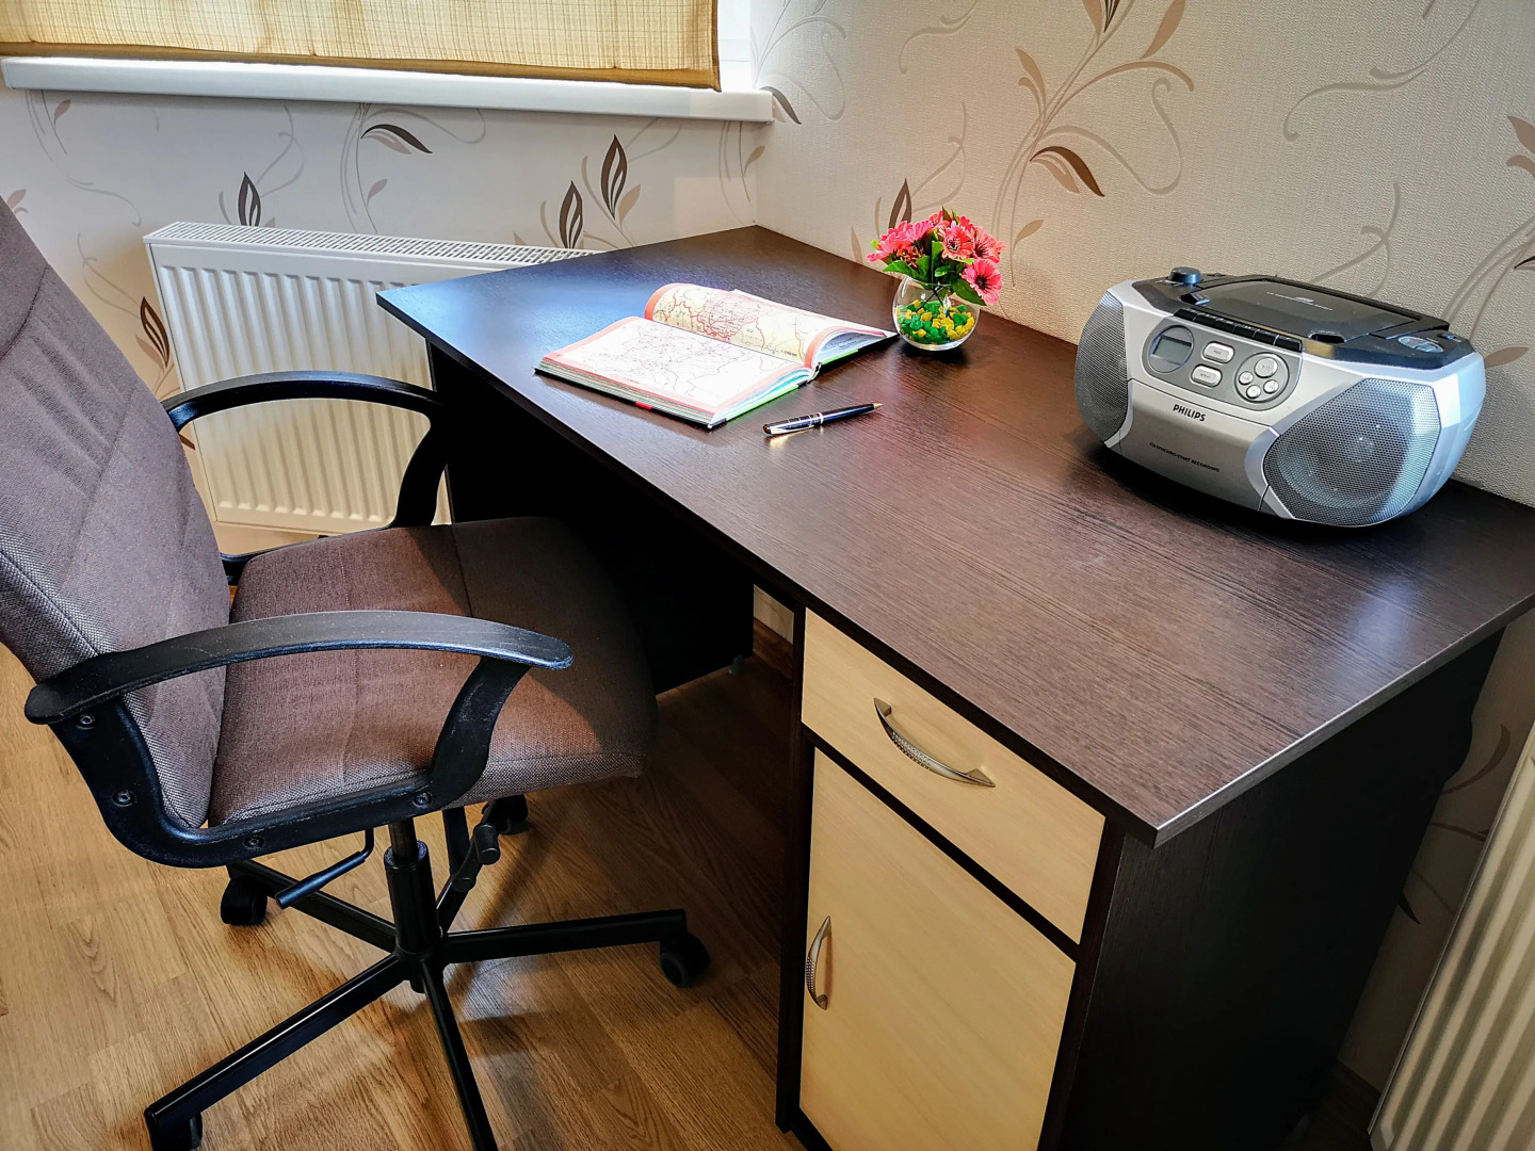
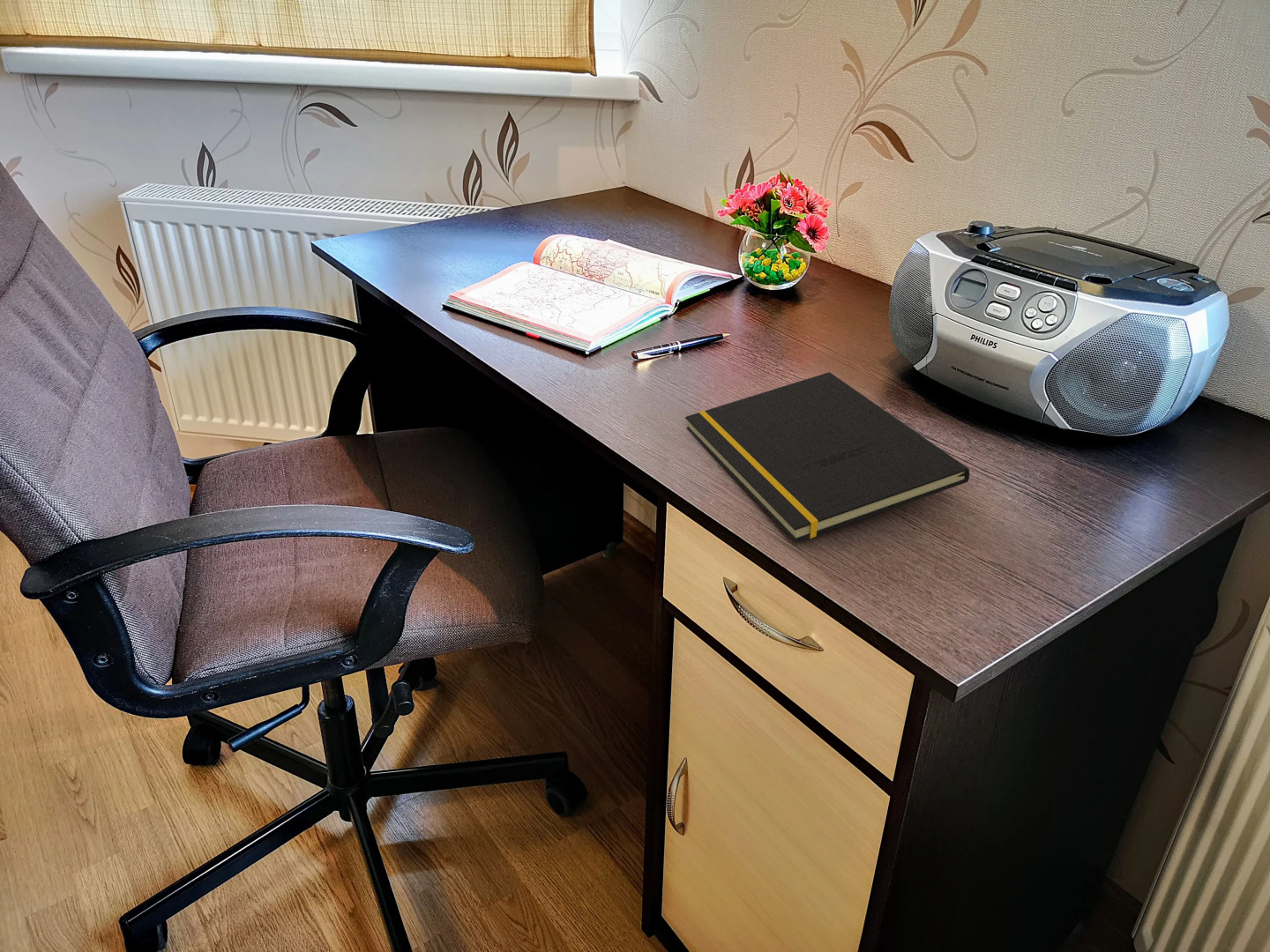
+ notepad [684,371,970,543]
